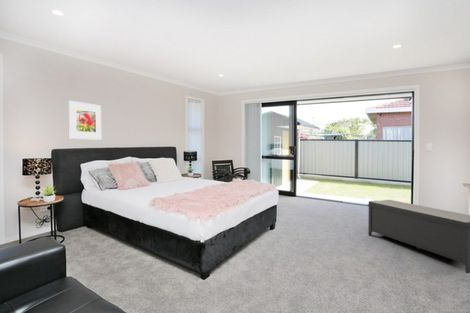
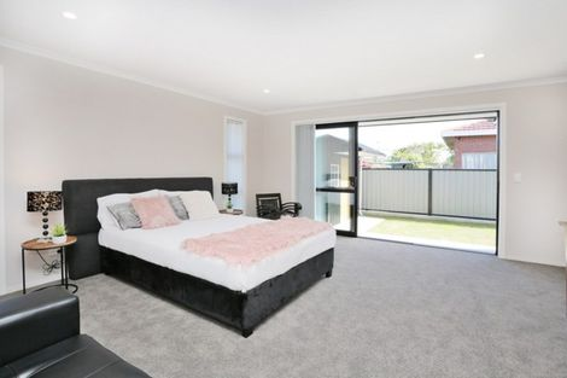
- bench [367,199,470,274]
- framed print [68,100,102,141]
